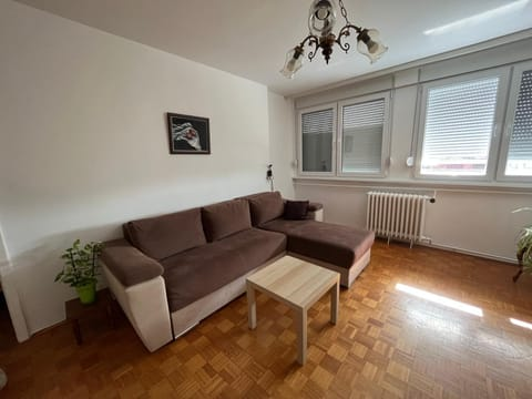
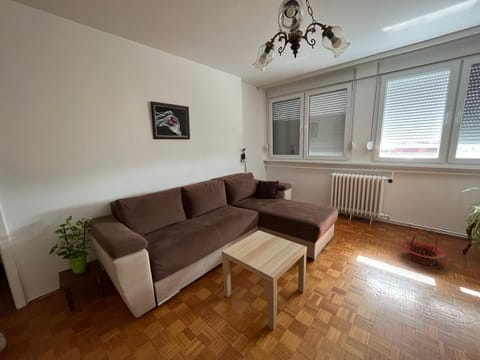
+ basket [401,227,448,266]
